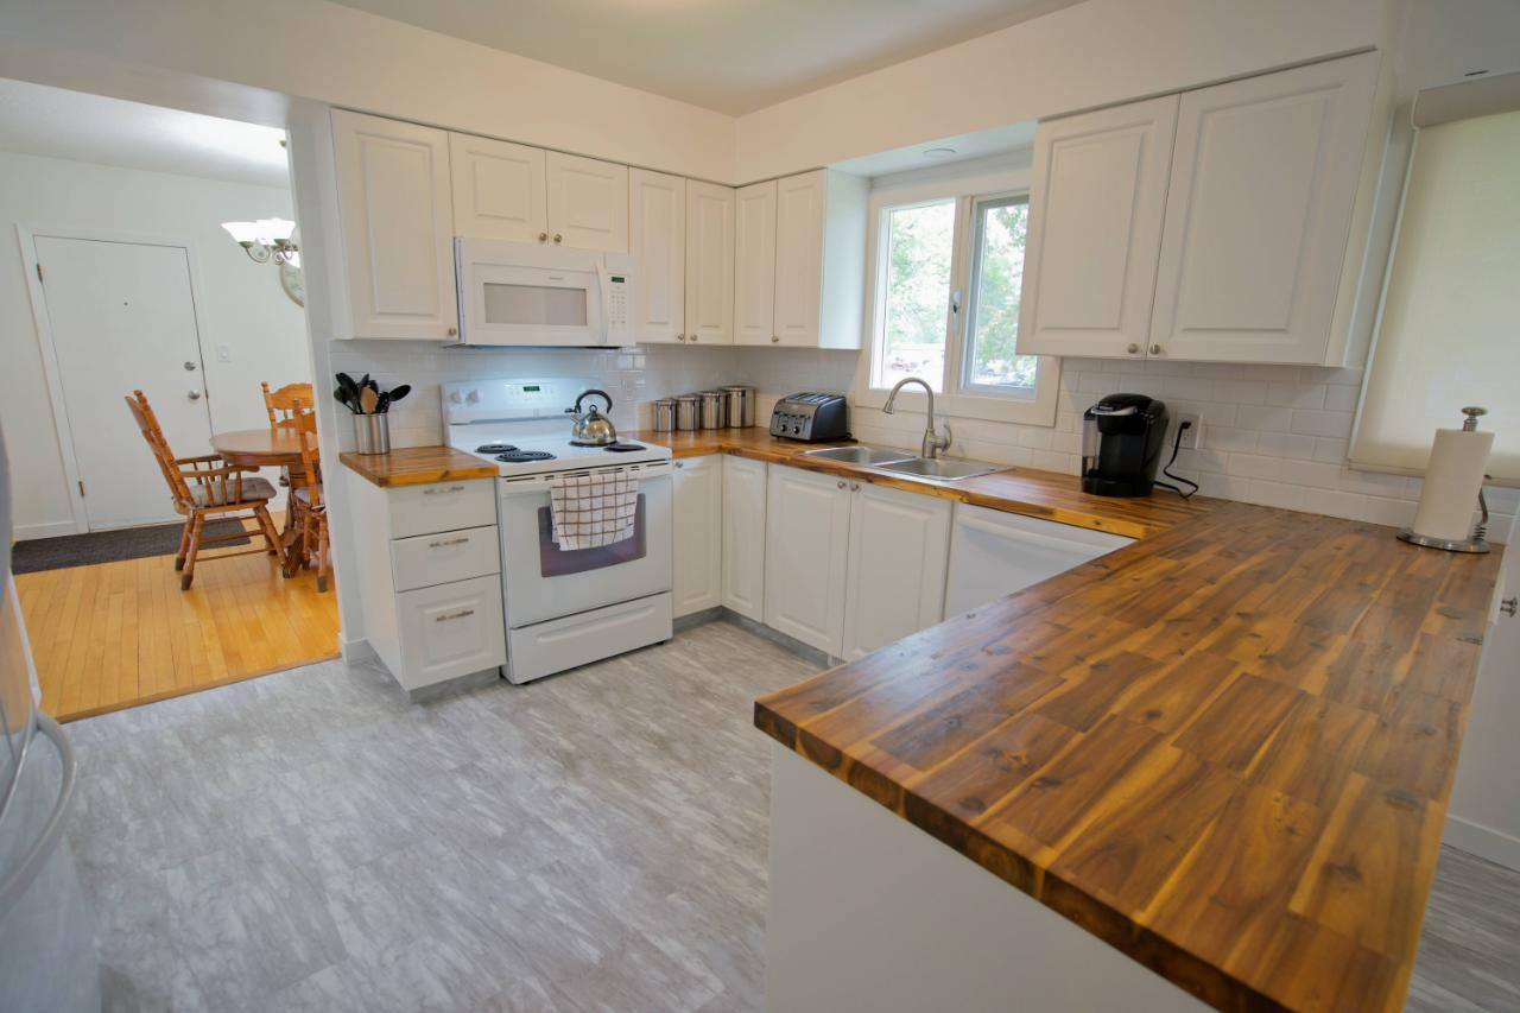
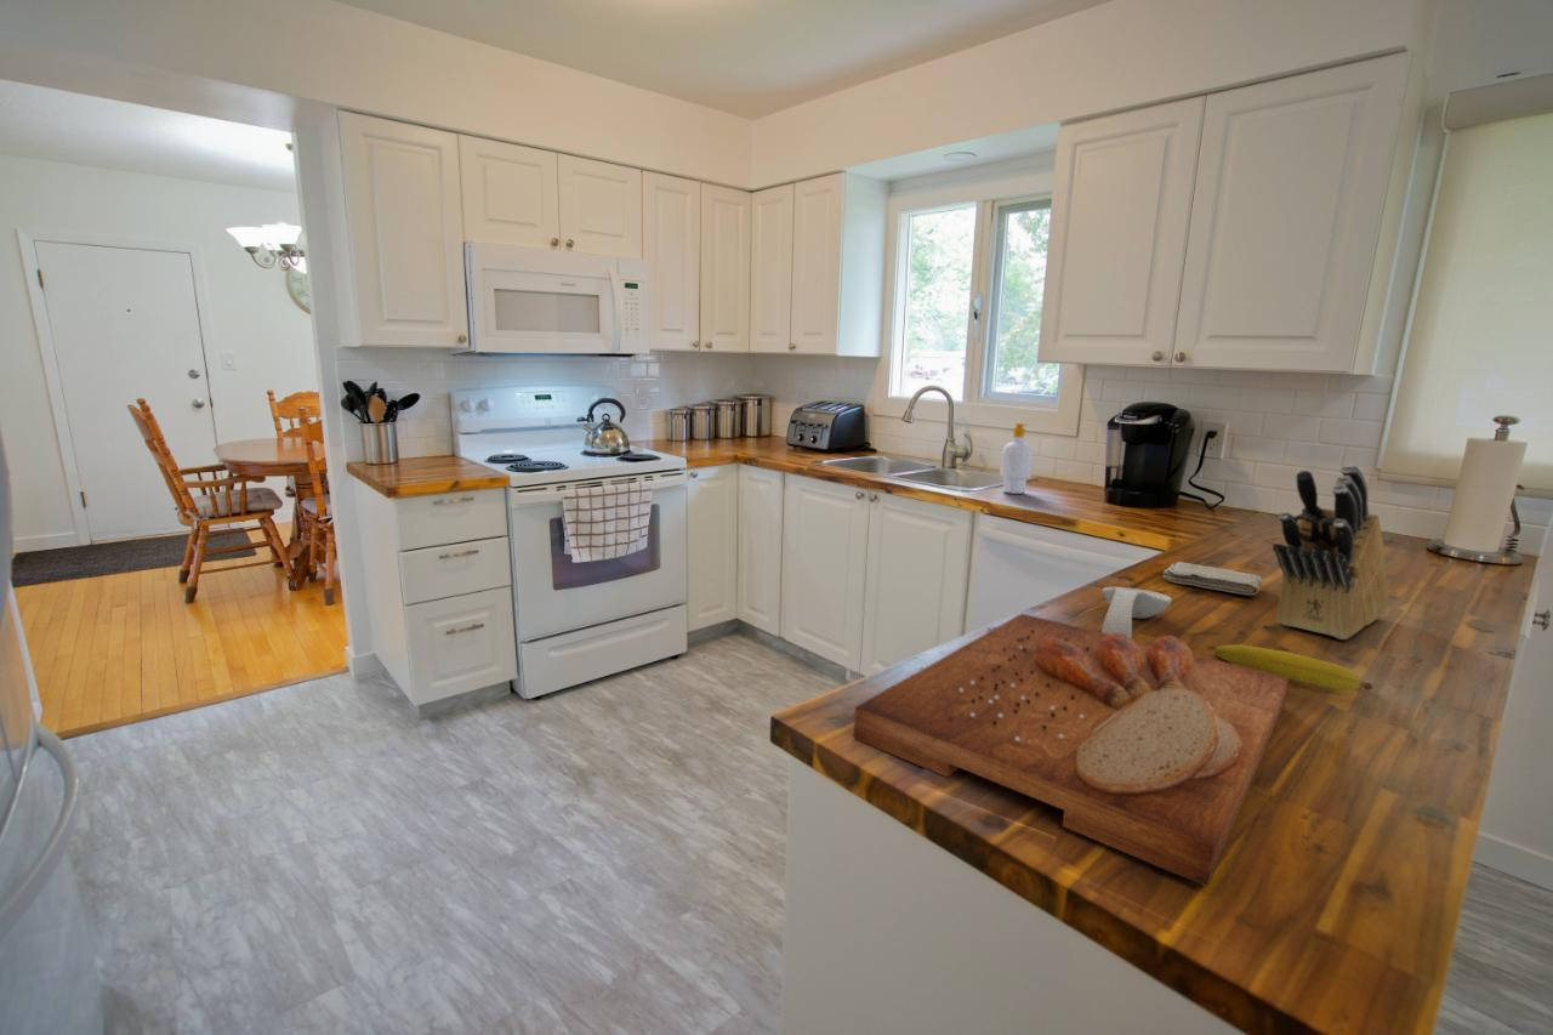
+ soap bottle [999,422,1034,495]
+ spoon rest [1100,586,1173,639]
+ knife block [1272,464,1390,641]
+ fruit [1213,643,1375,692]
+ cutting board [853,613,1290,888]
+ washcloth [1161,561,1264,597]
